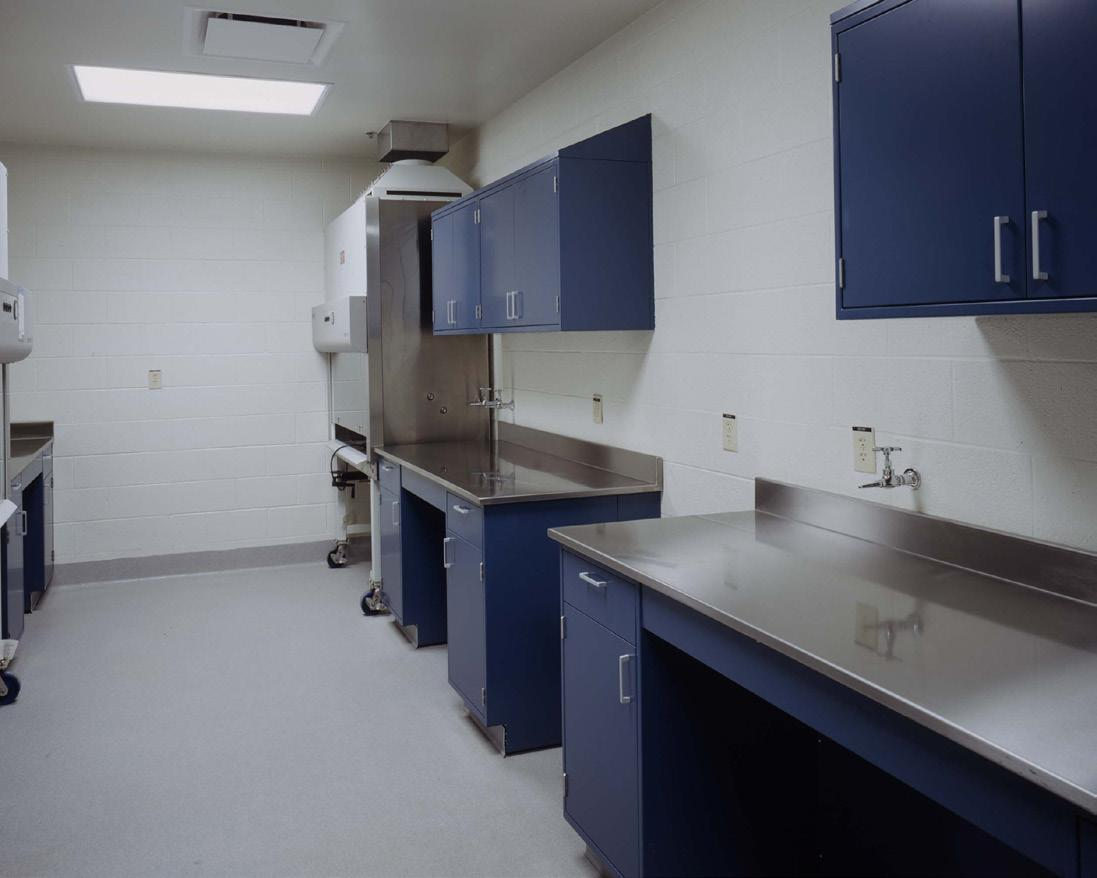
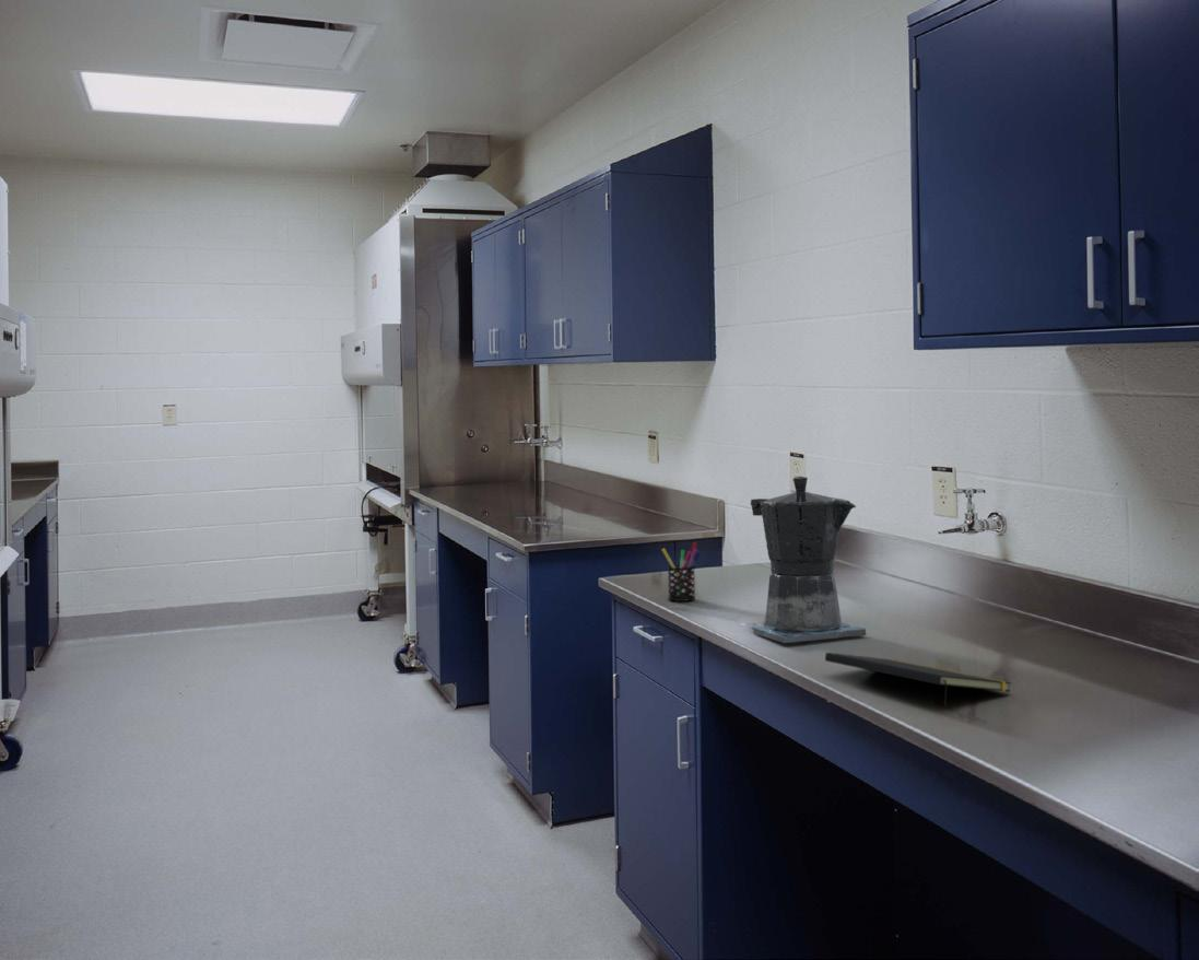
+ pen holder [661,541,701,602]
+ coffee maker [747,476,867,644]
+ notepad [824,652,1012,709]
